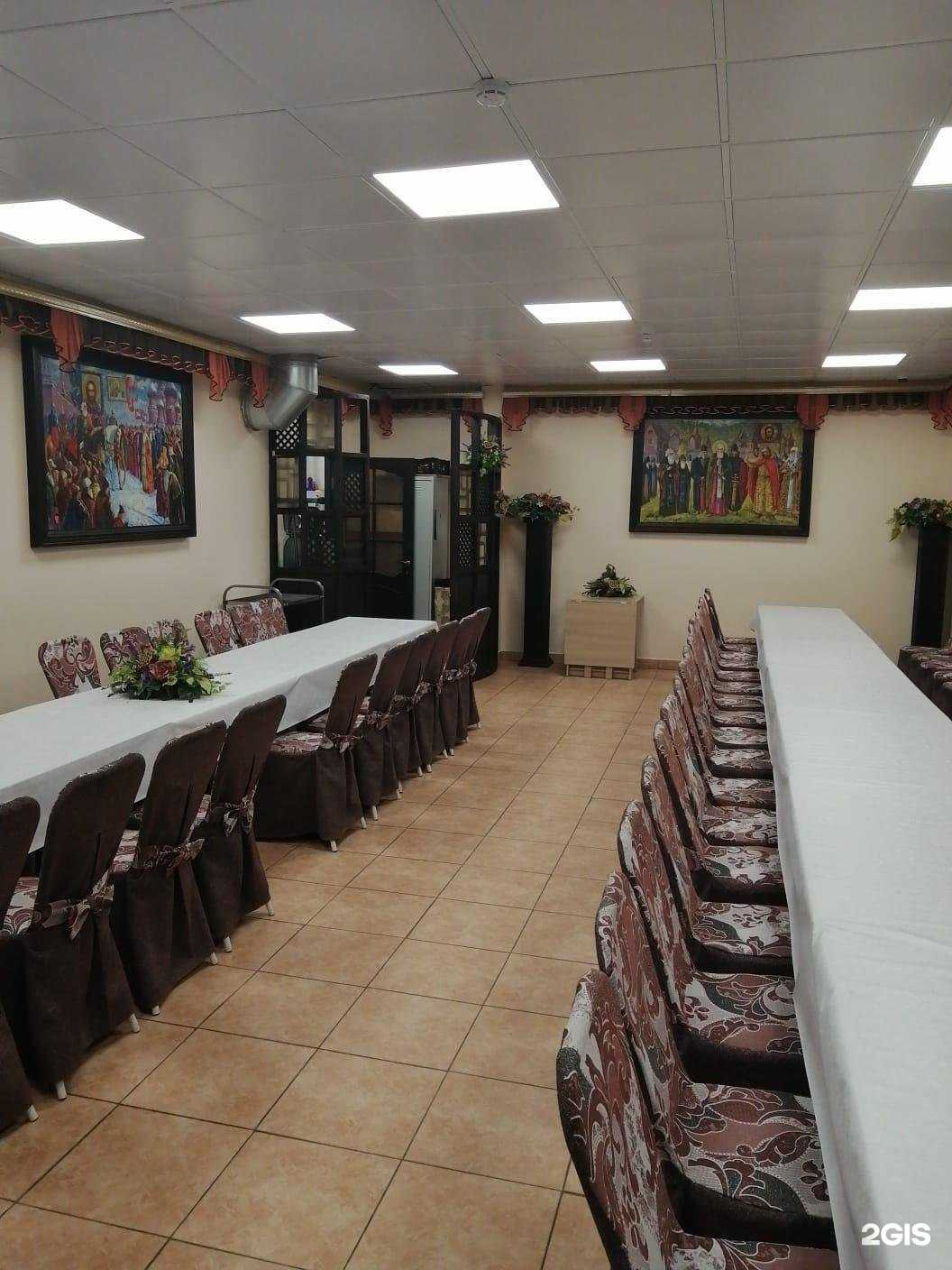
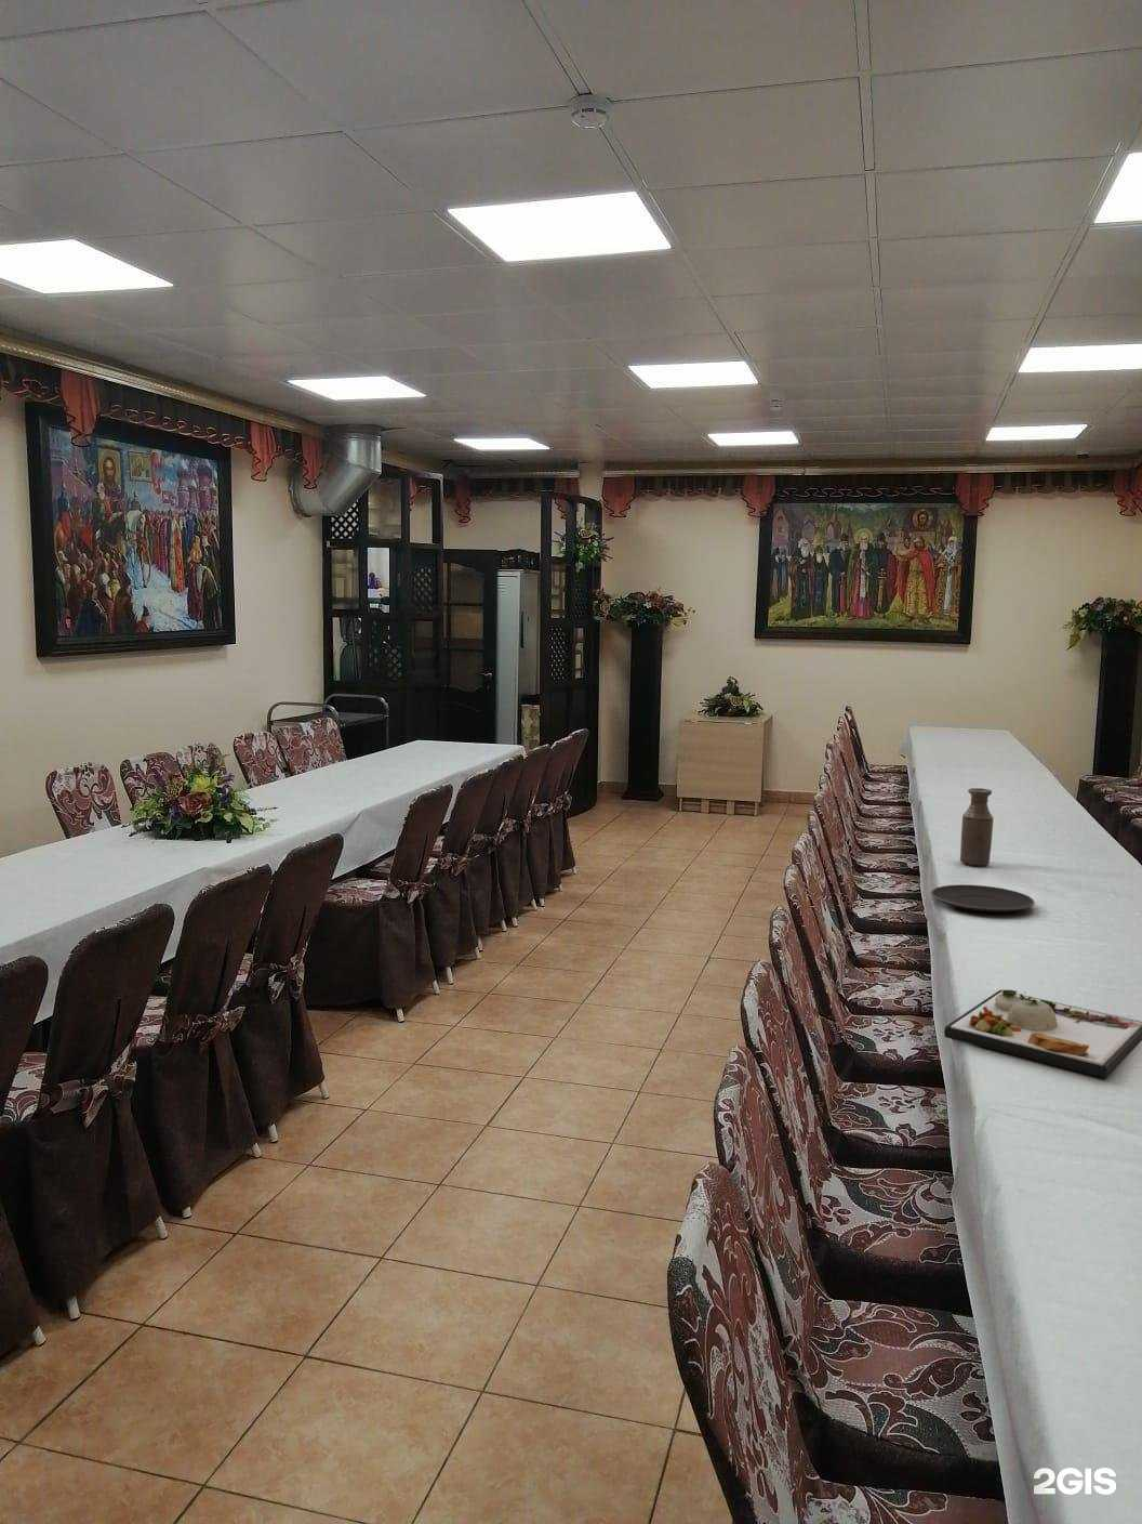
+ plate [930,883,1036,913]
+ bottle [960,787,993,866]
+ dinner plate [943,989,1142,1079]
